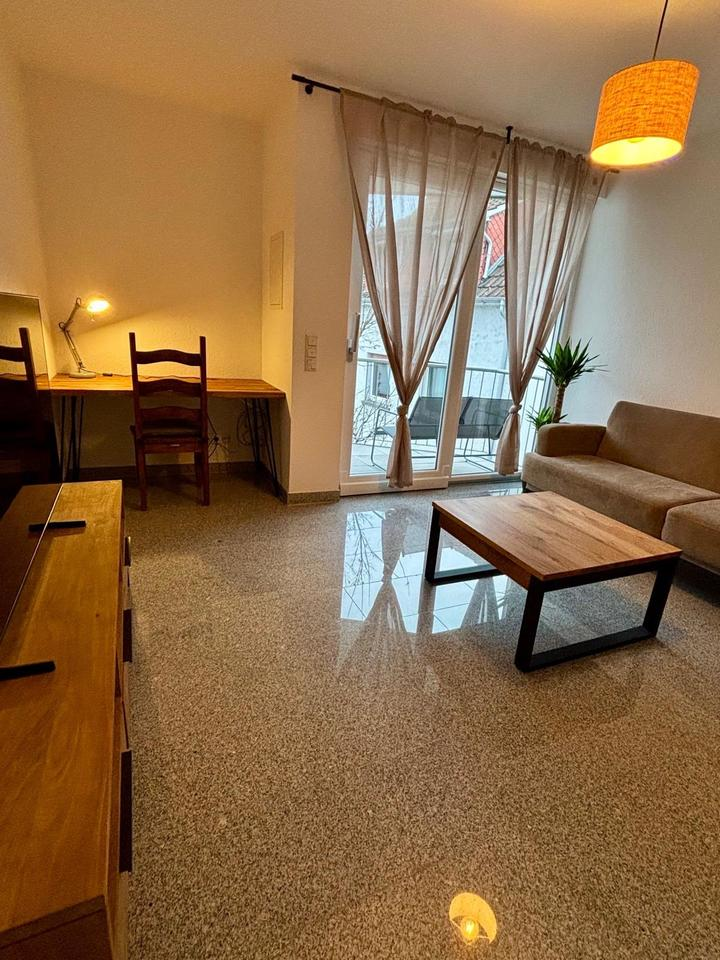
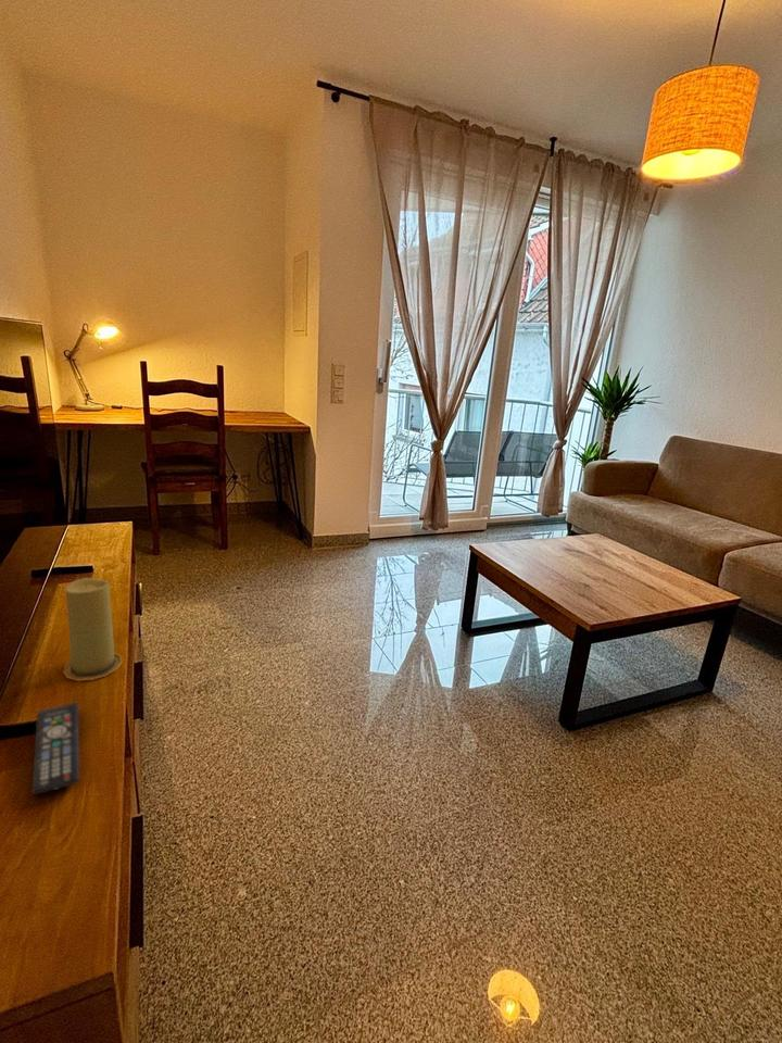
+ remote control [31,702,80,795]
+ candle [62,577,123,682]
